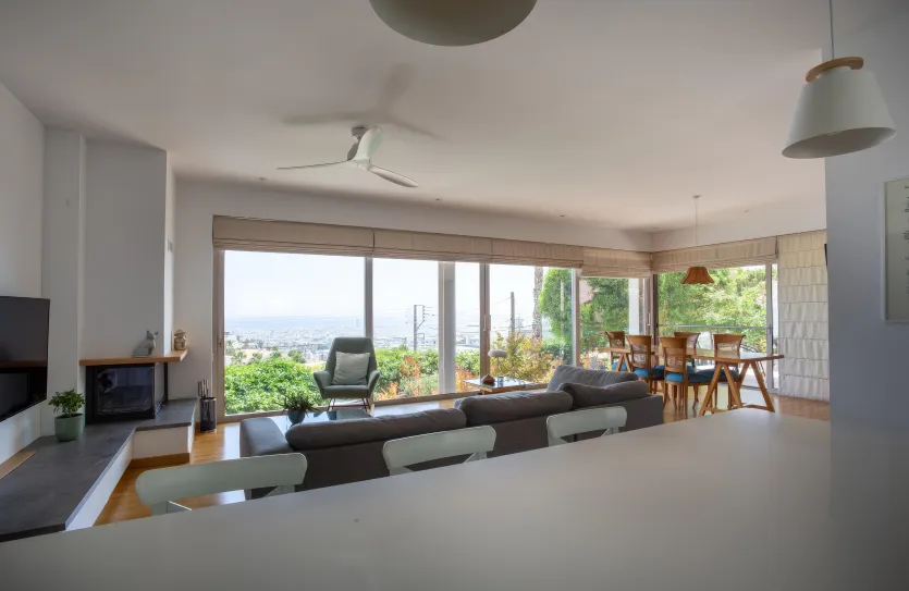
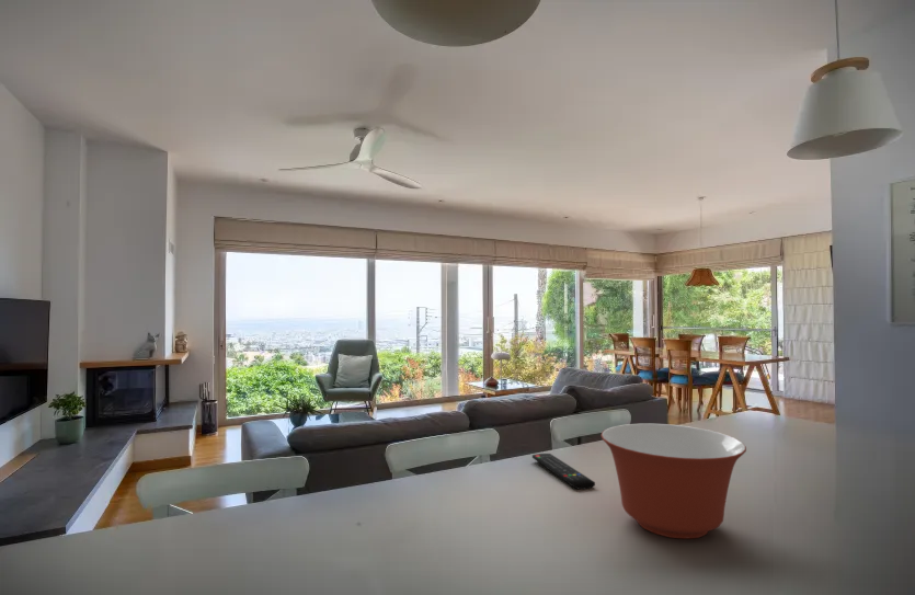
+ remote control [531,453,596,491]
+ mixing bowl [601,423,747,540]
